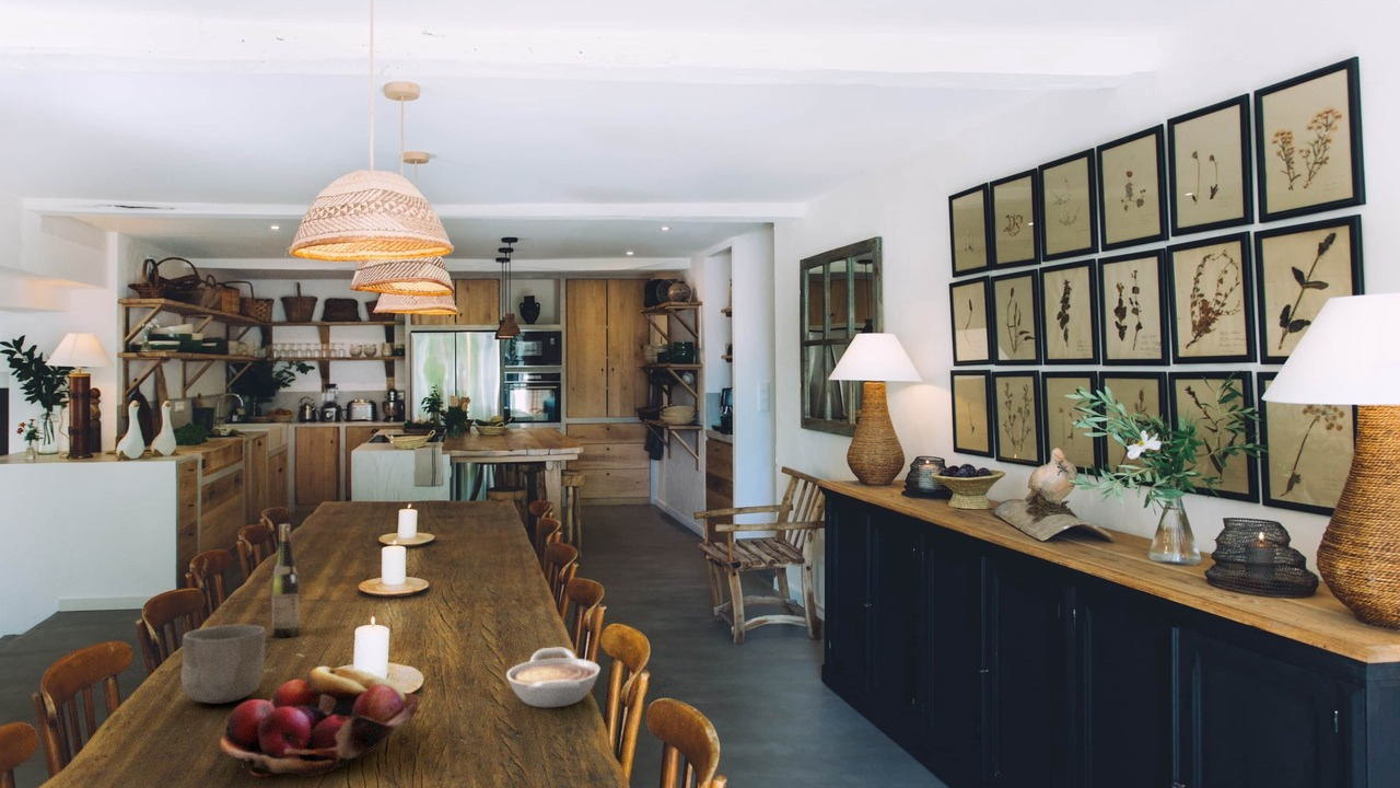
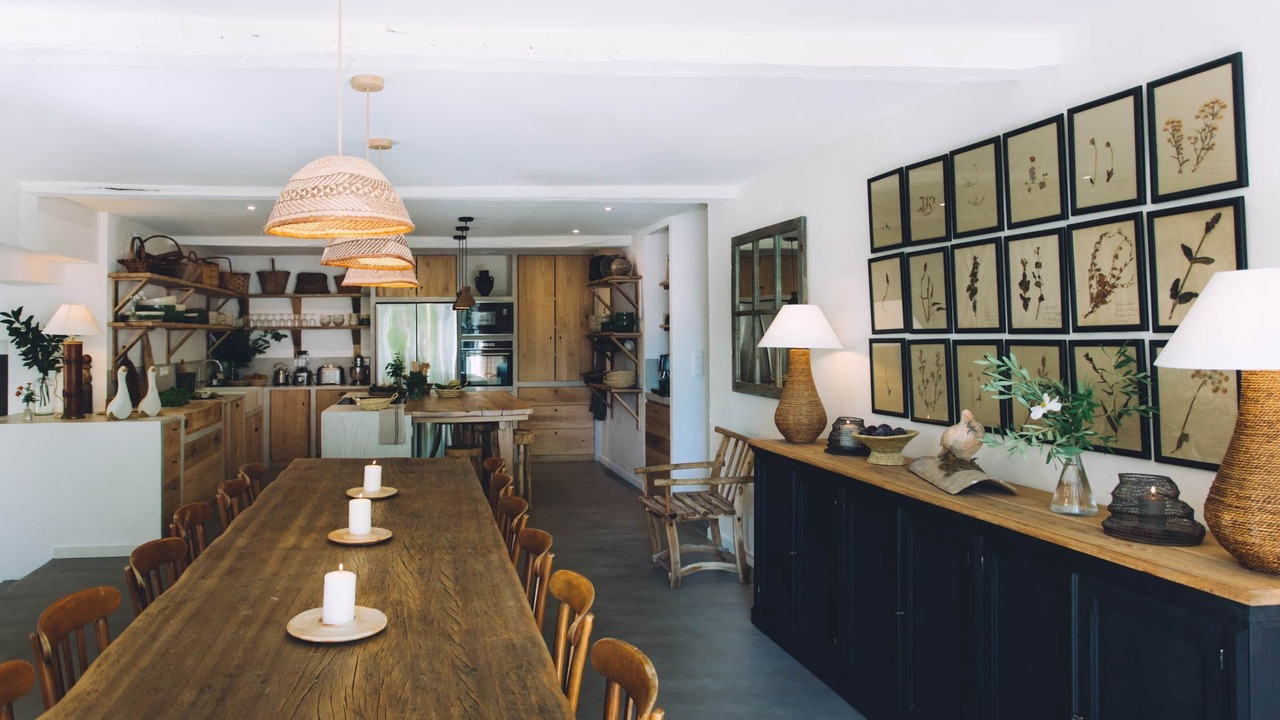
- wine bottle [271,523,301,639]
- bowl [179,624,267,705]
- bowl [505,647,600,708]
- fruit basket [219,665,421,778]
